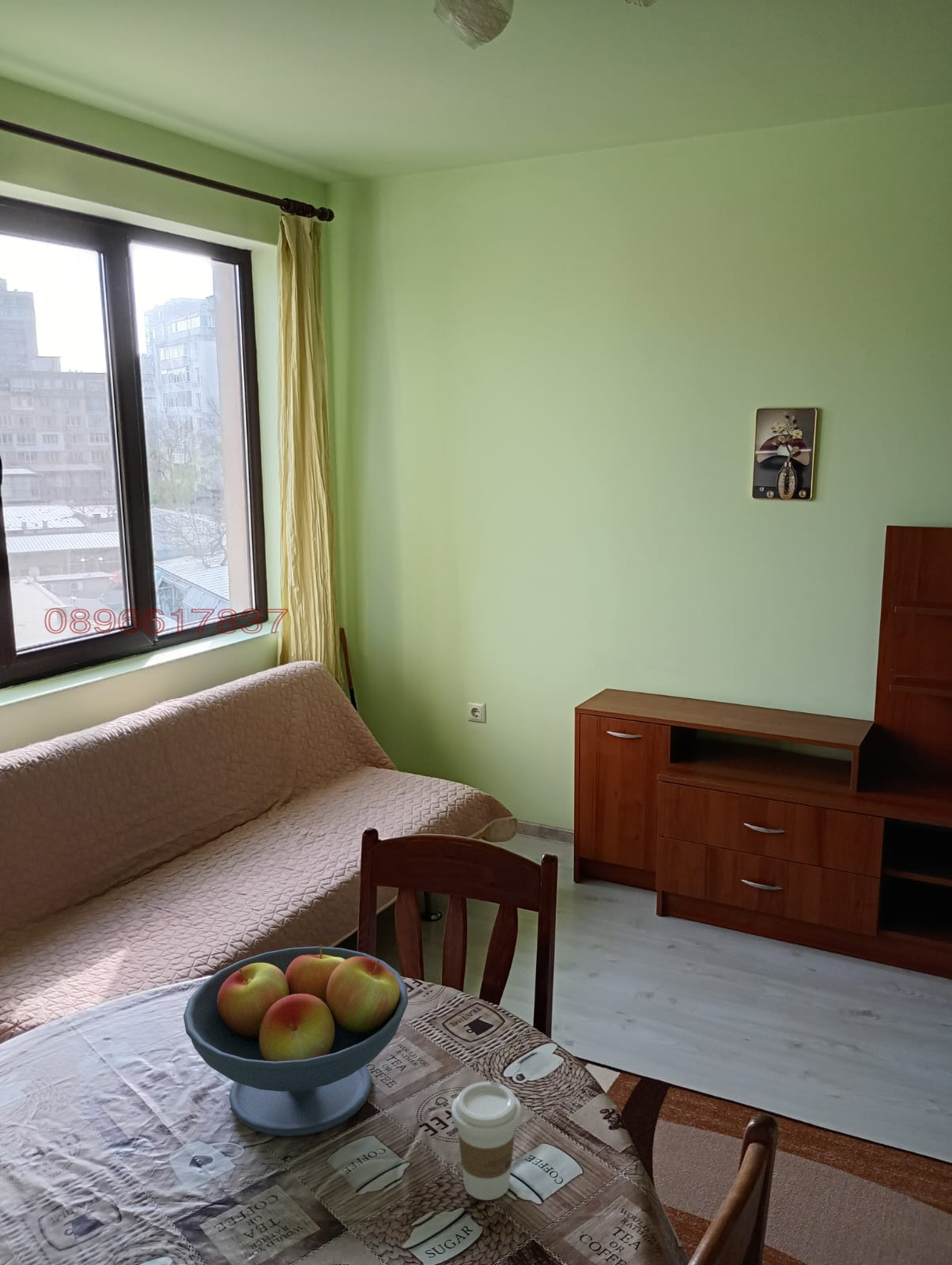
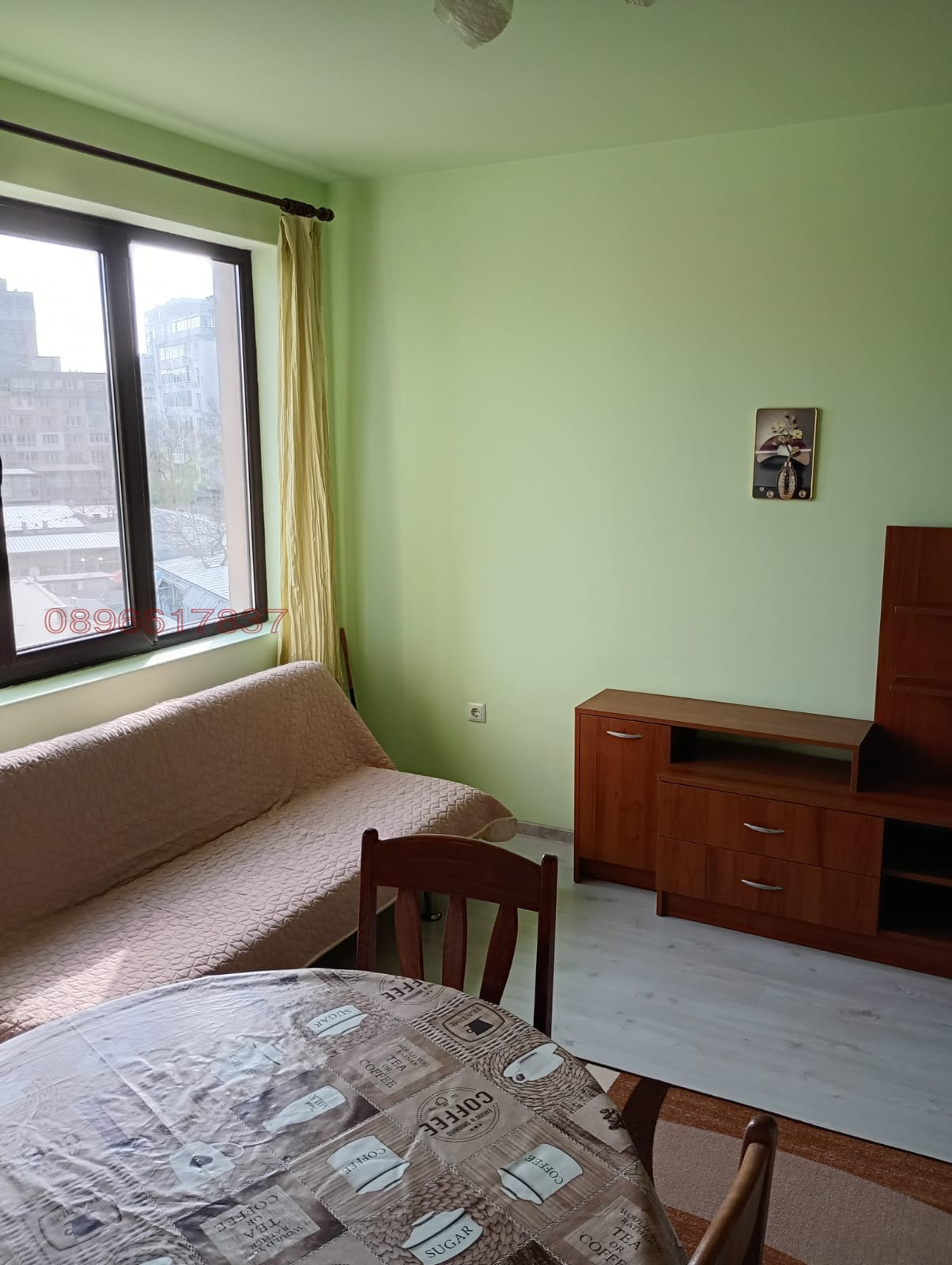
- fruit bowl [183,944,409,1137]
- coffee cup [451,1081,522,1201]
